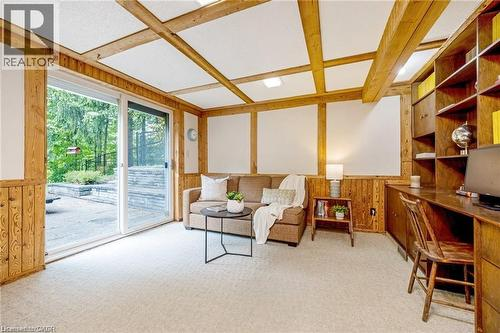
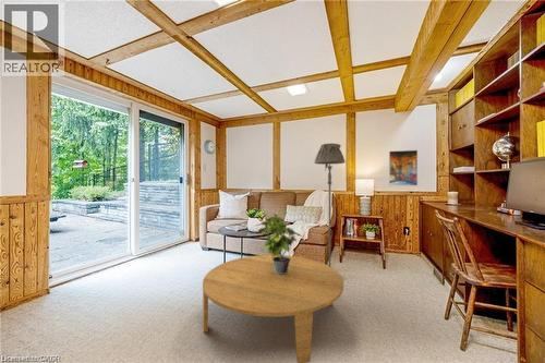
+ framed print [388,149,419,186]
+ potted plant [254,213,298,274]
+ coffee table [202,254,344,363]
+ floor lamp [314,143,347,267]
